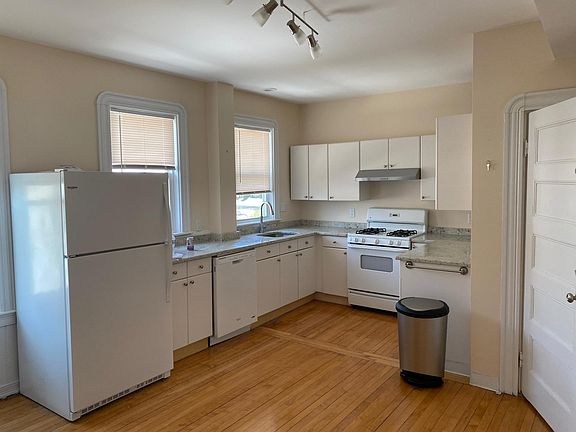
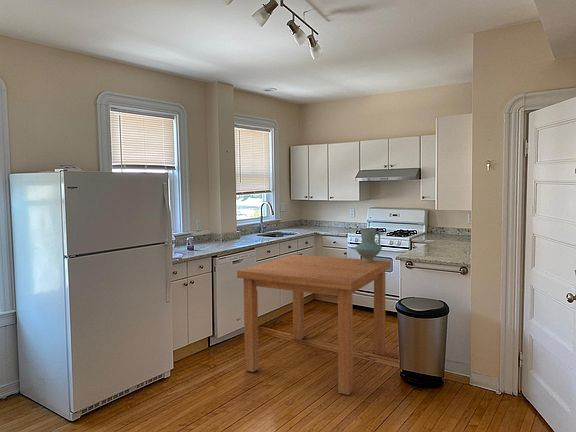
+ ceramic pitcher [354,227,383,262]
+ dining table [236,254,392,396]
